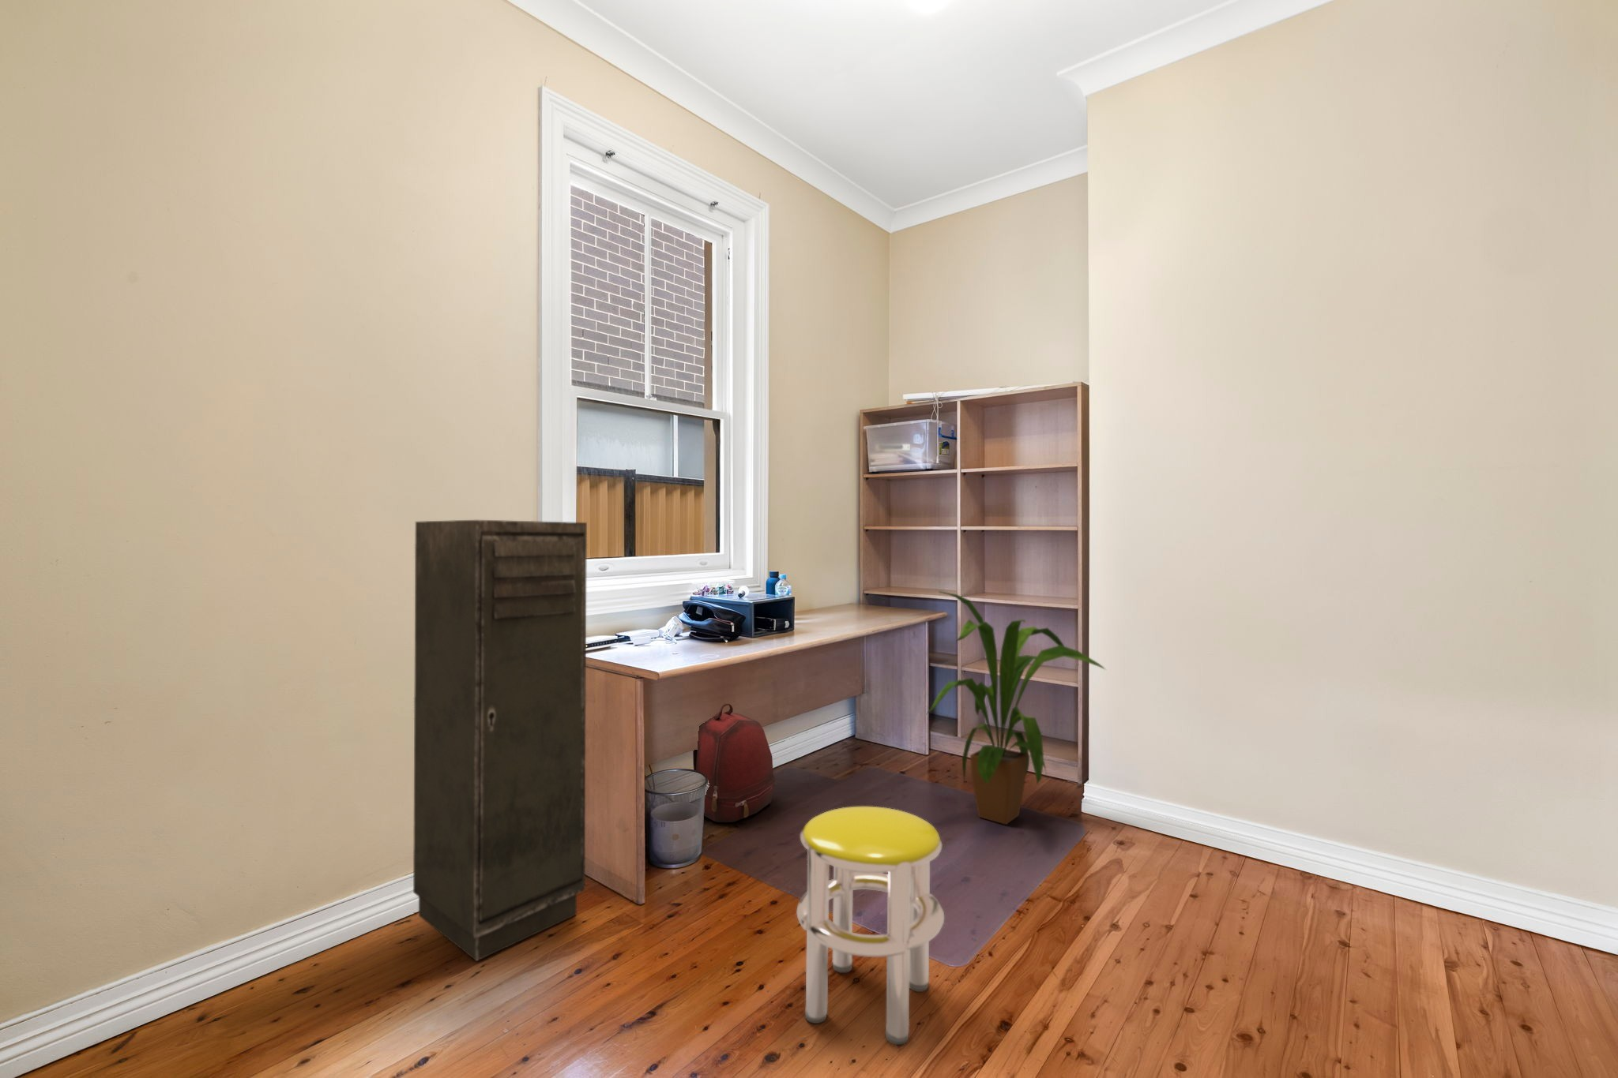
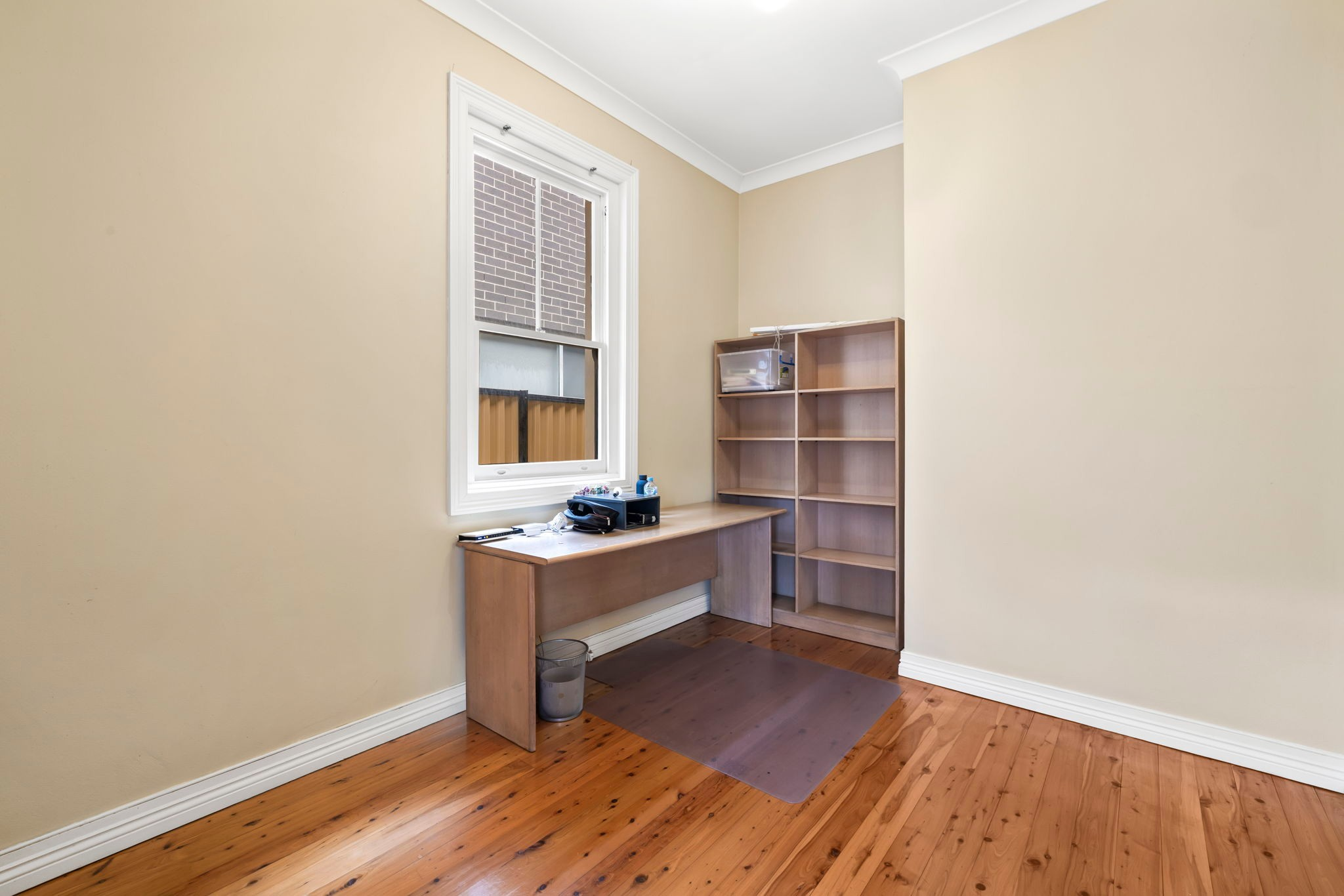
- house plant [926,591,1106,825]
- backpack [692,703,775,823]
- stool [796,806,945,1046]
- storage cabinet [413,520,587,962]
